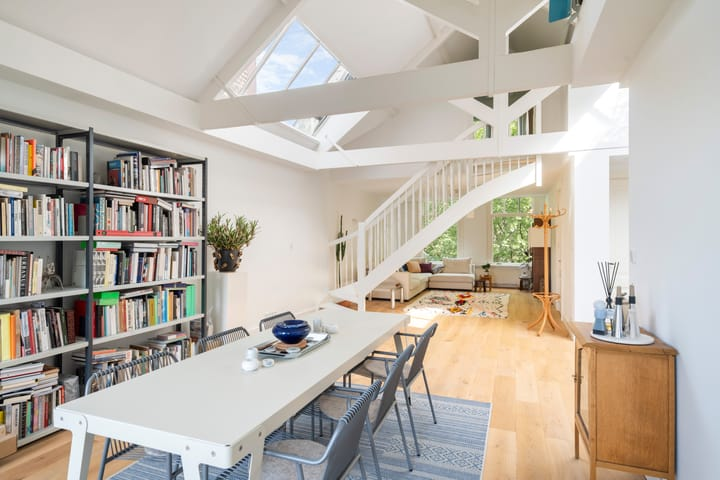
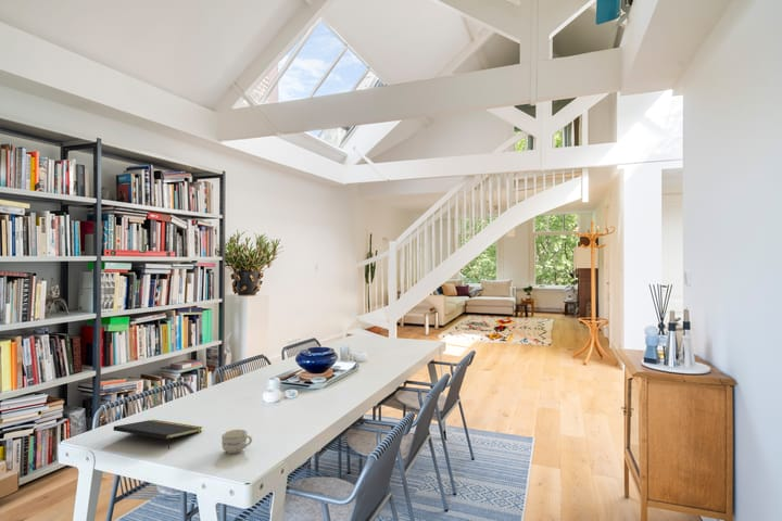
+ cup [220,429,253,455]
+ notepad [112,419,203,450]
